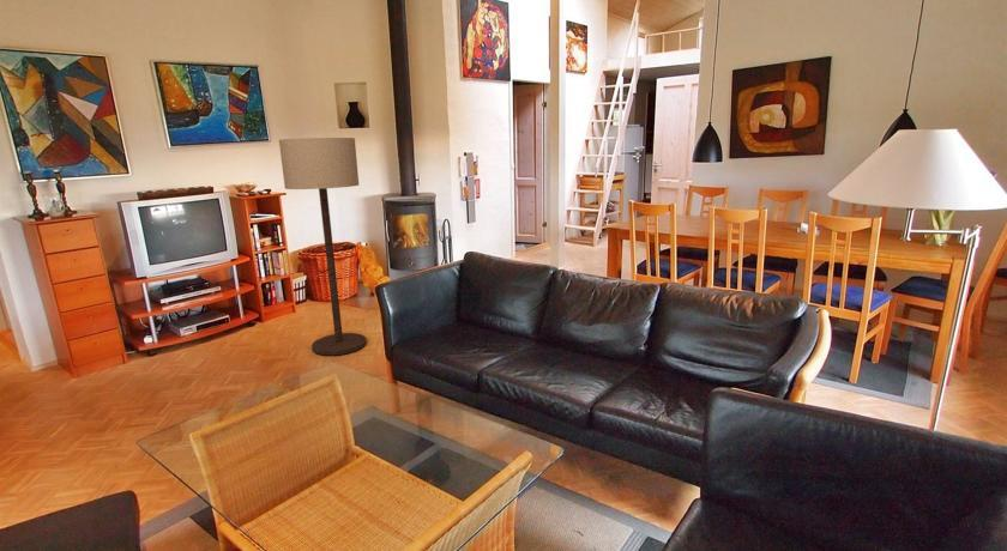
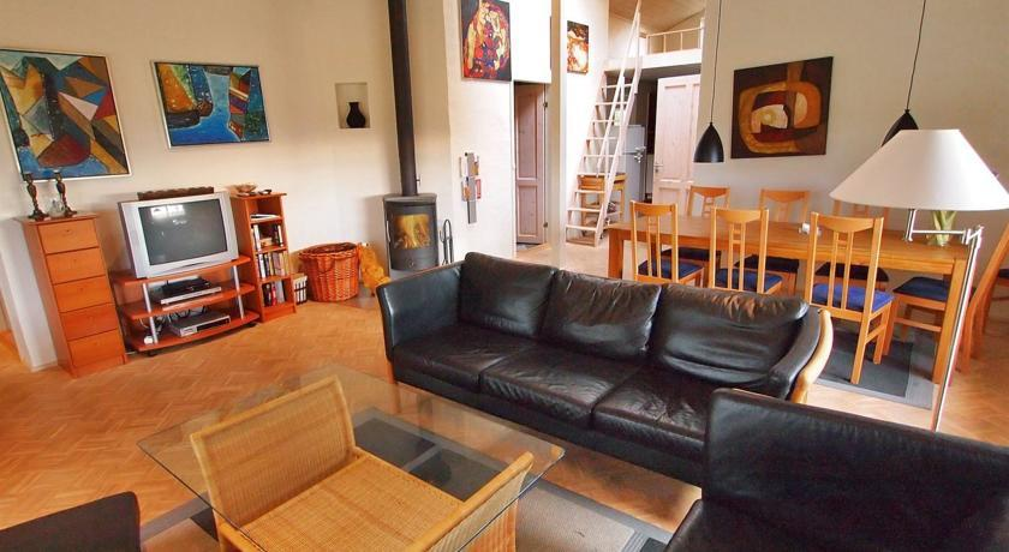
- floor lamp [278,137,368,357]
